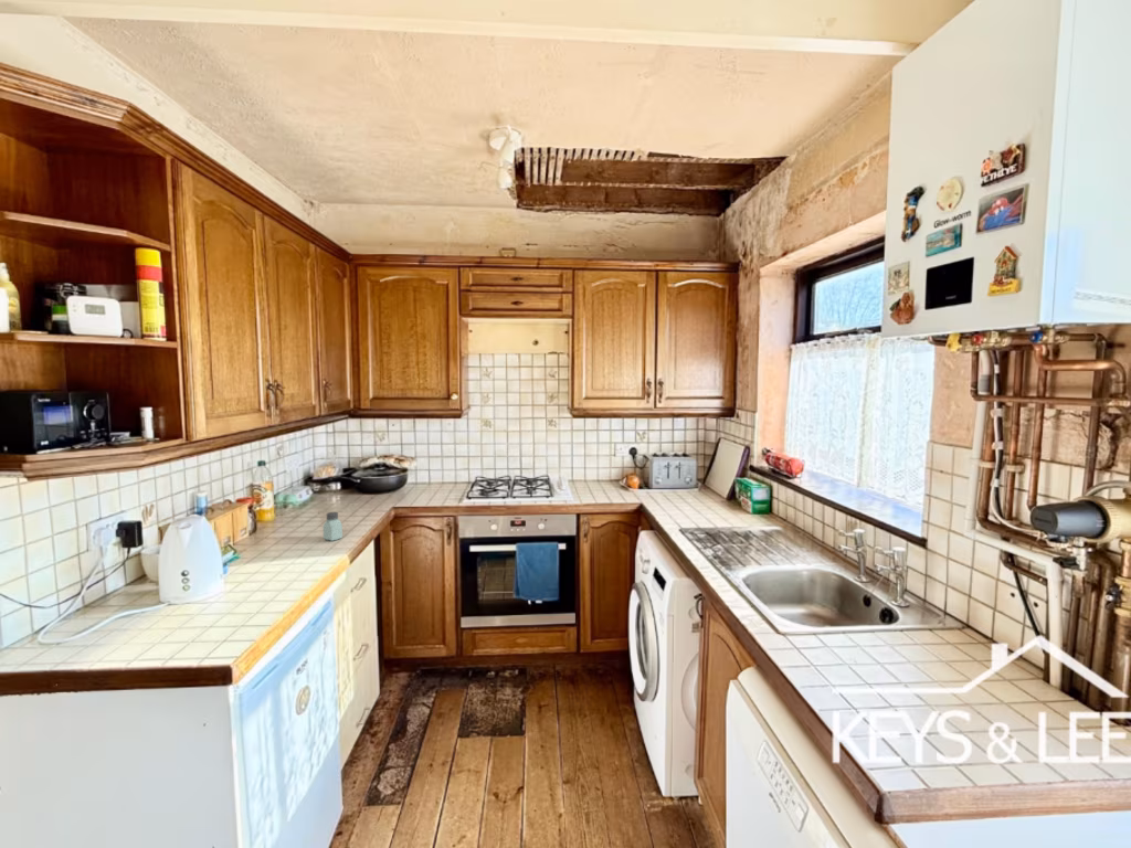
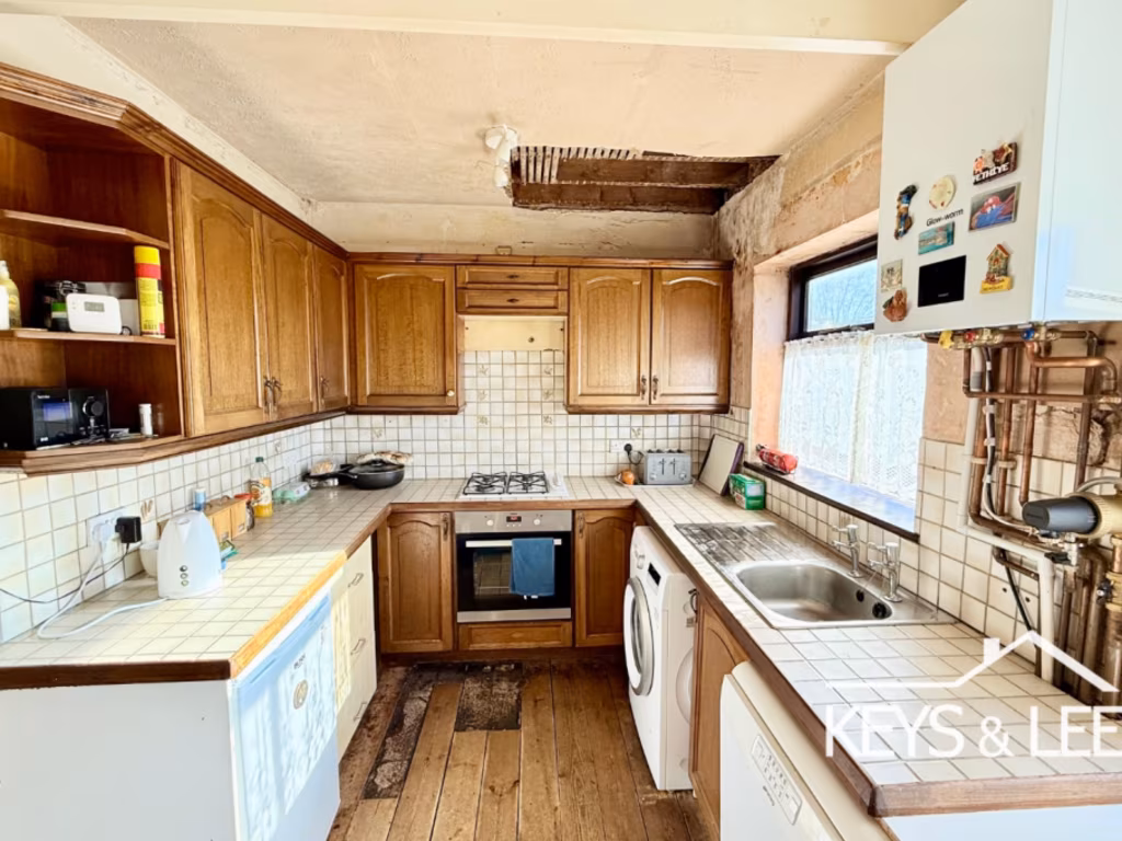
- saltshaker [323,511,343,542]
